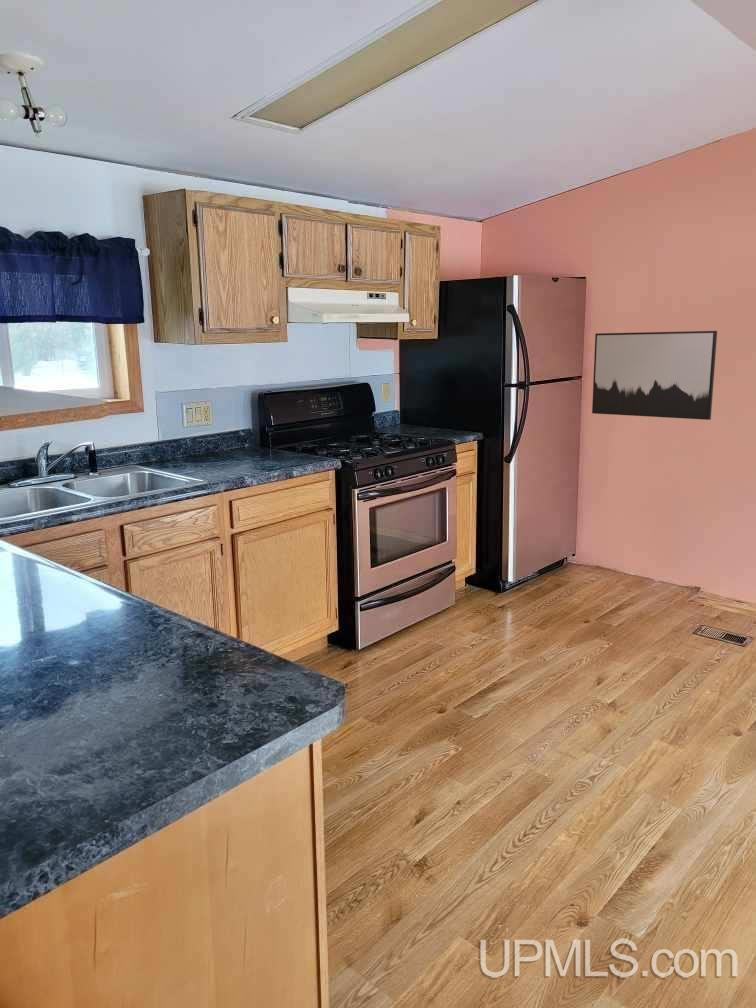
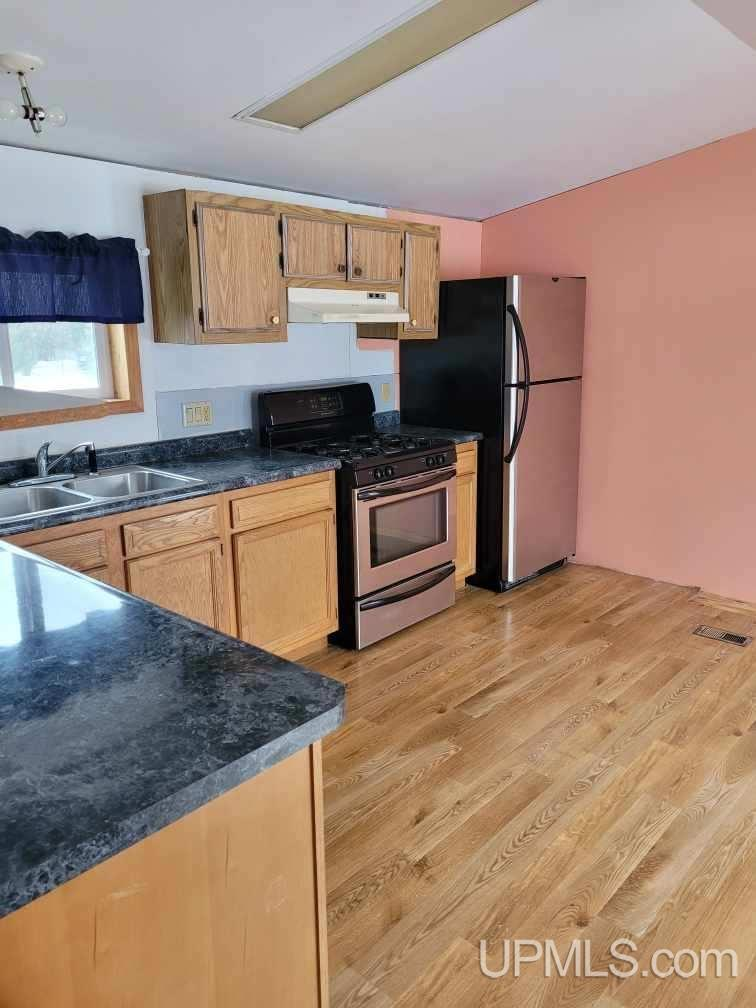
- wall art [591,330,718,421]
